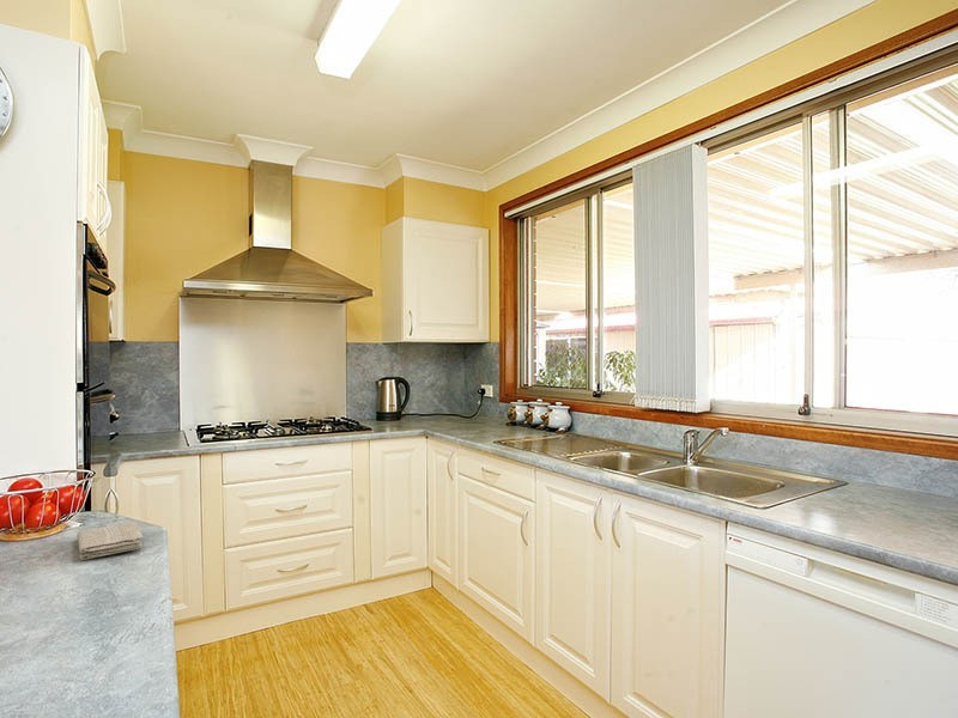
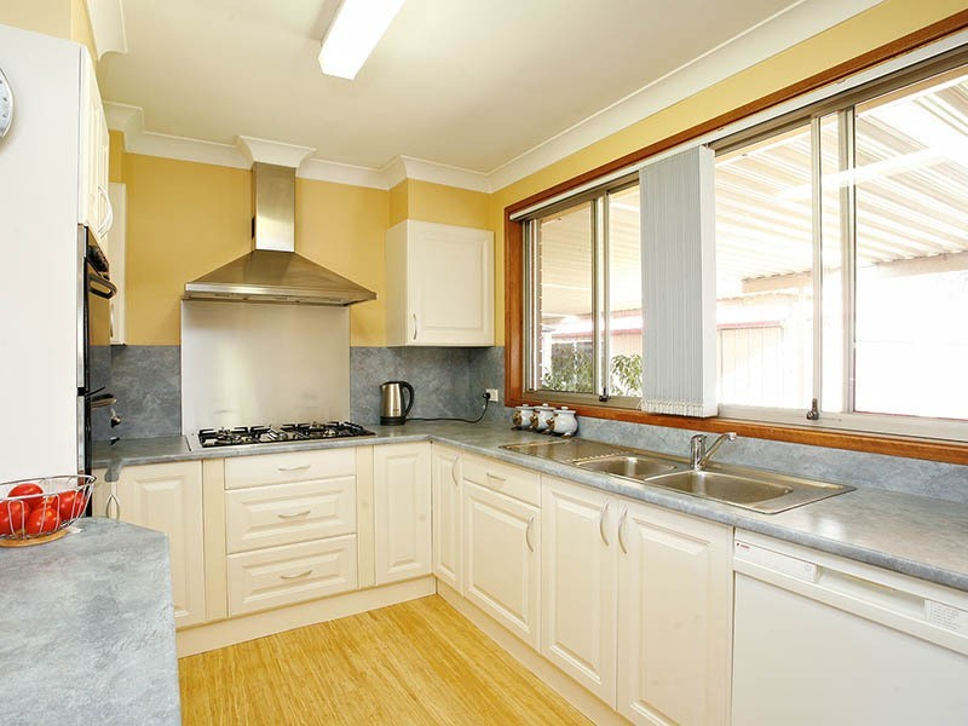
- washcloth [75,521,144,561]
